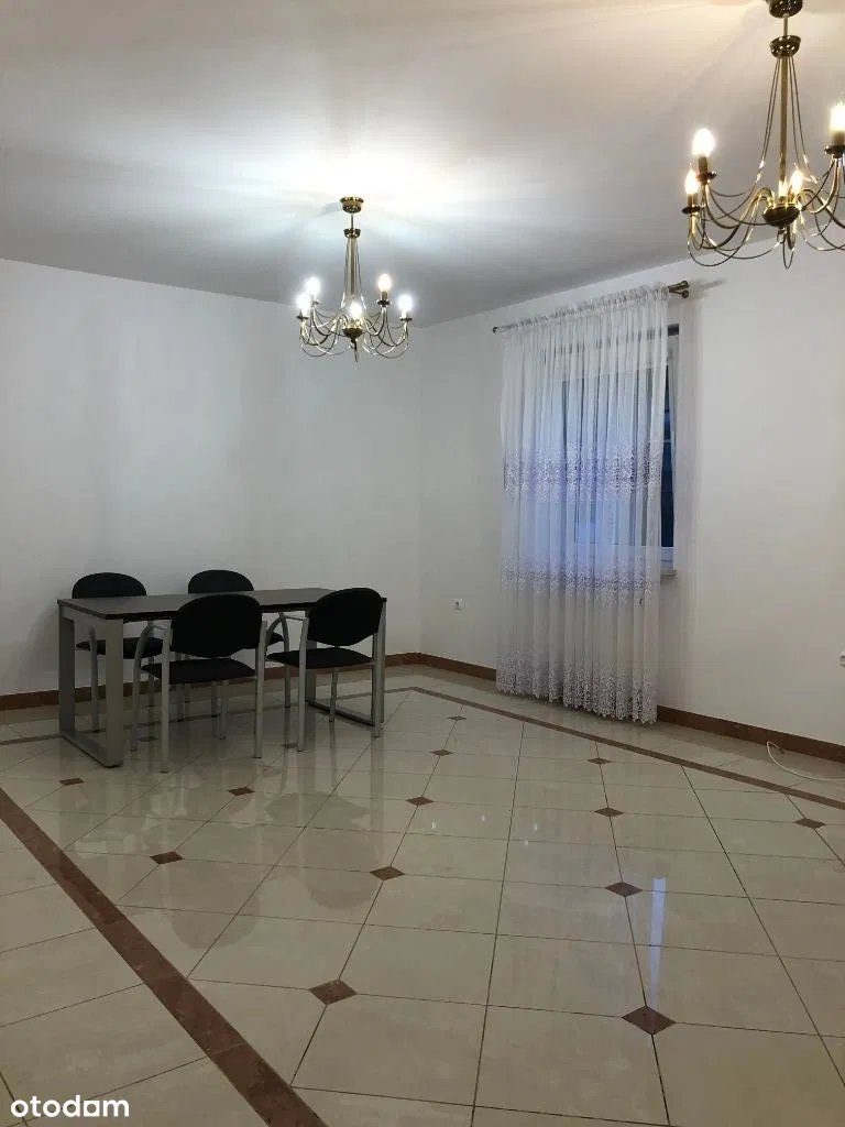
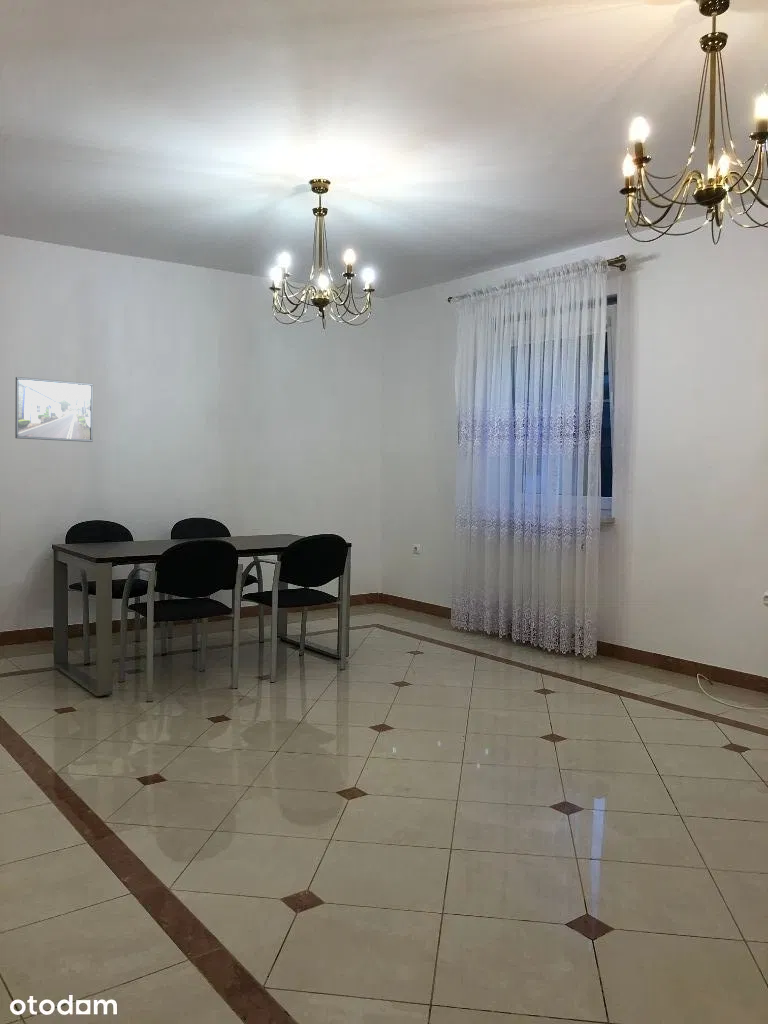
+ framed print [14,376,94,443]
